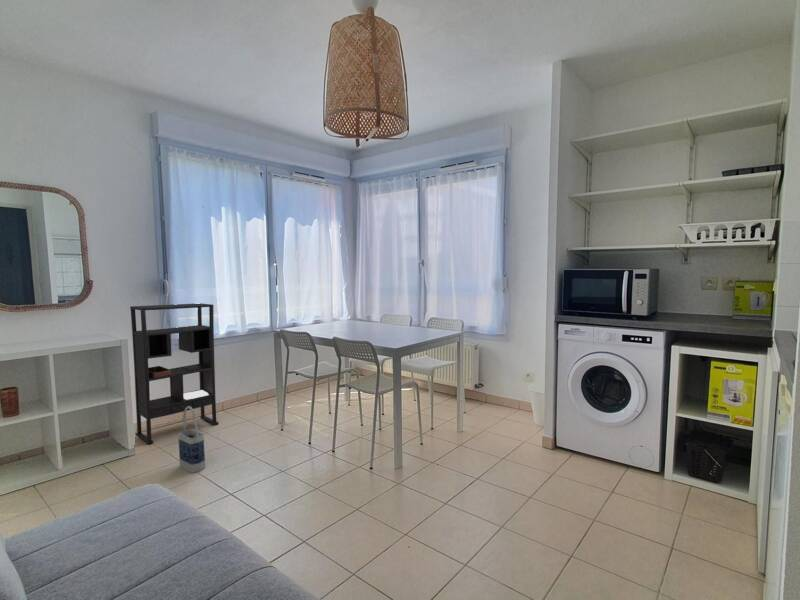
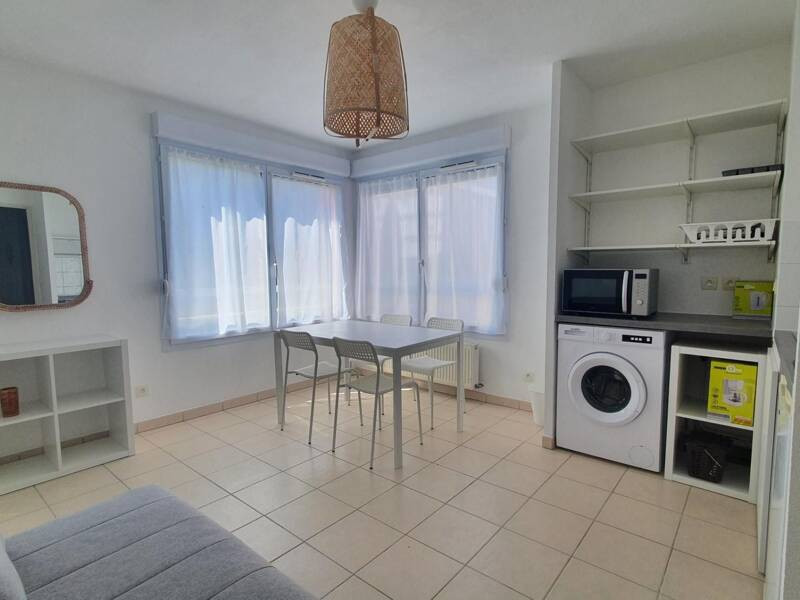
- bag [177,406,206,474]
- bookshelf [129,302,219,445]
